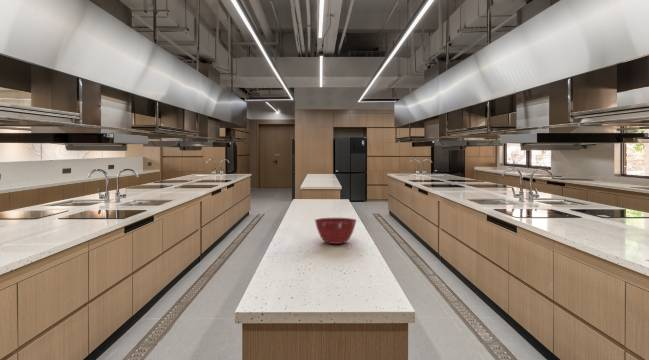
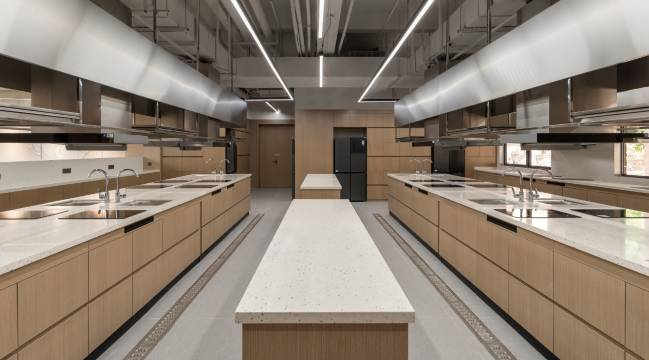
- mixing bowl [314,217,358,245]
